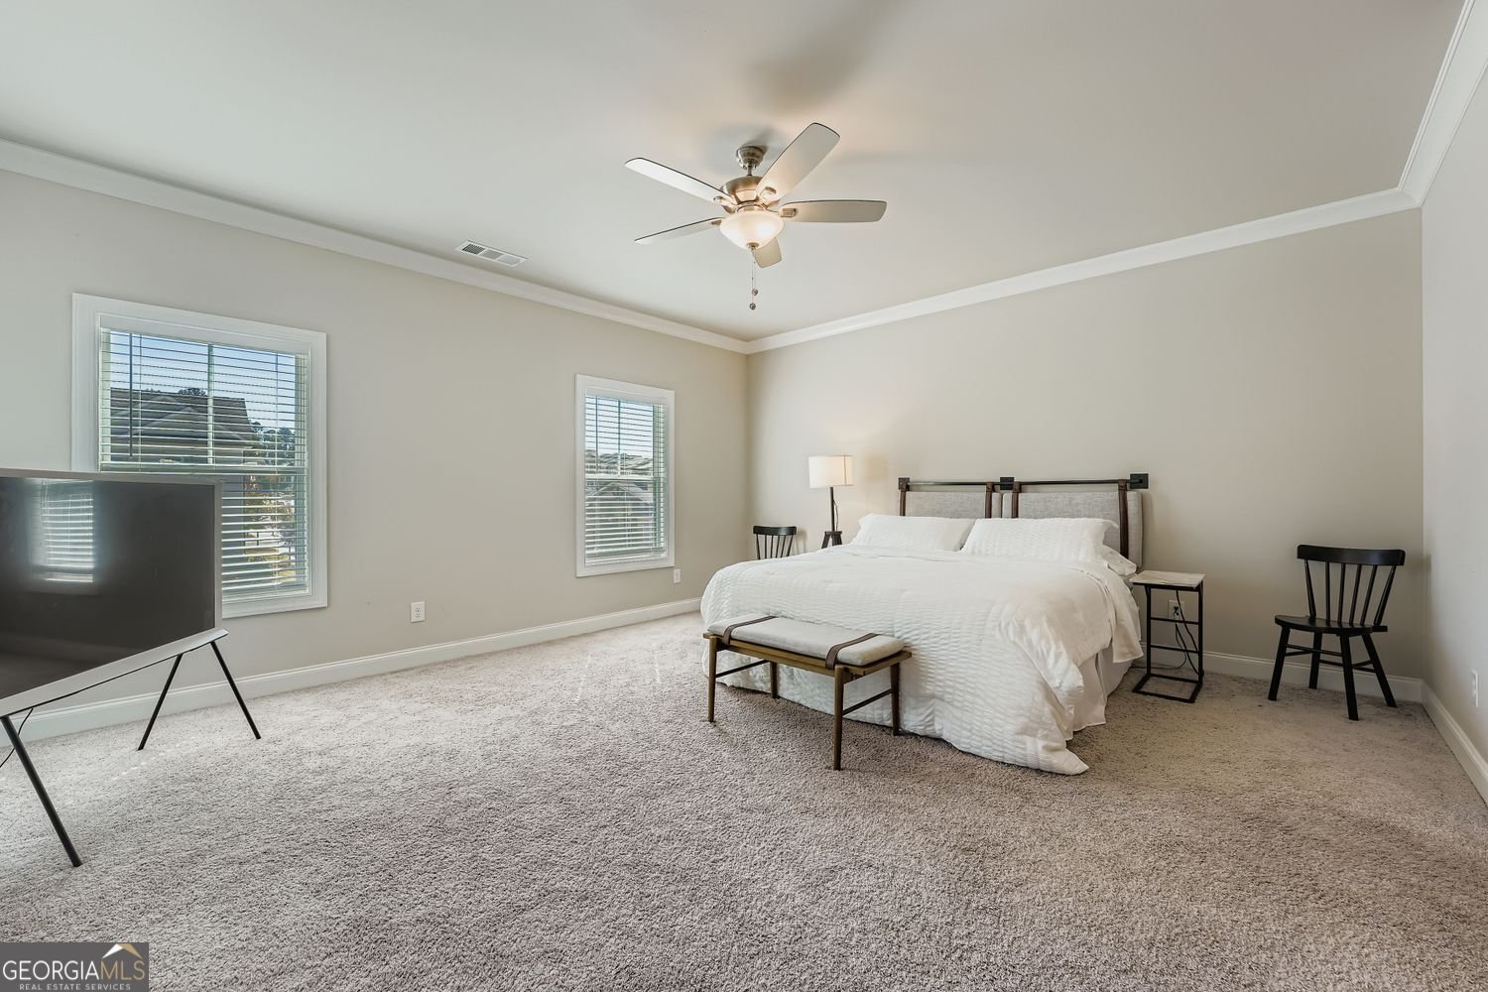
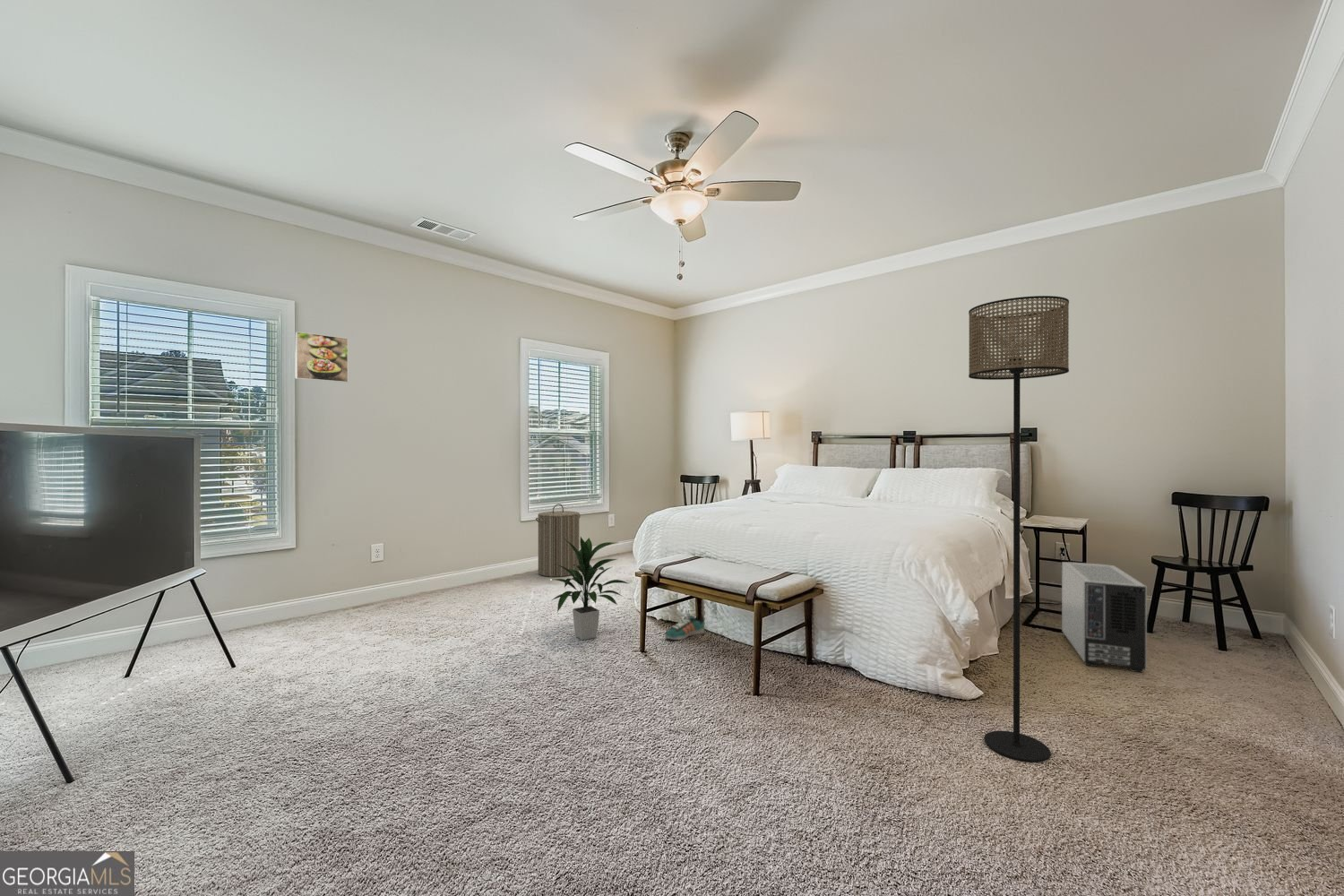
+ indoor plant [551,536,629,641]
+ air purifier [1061,561,1148,674]
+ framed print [294,331,349,383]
+ sneaker [664,615,705,641]
+ laundry hamper [535,503,582,578]
+ floor lamp [968,295,1070,762]
